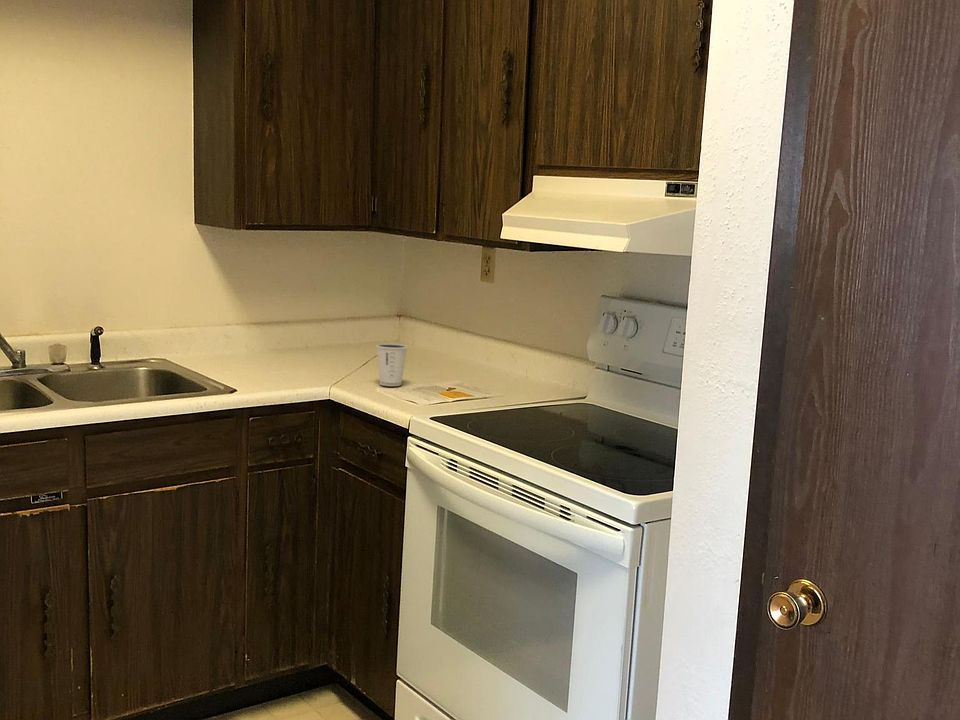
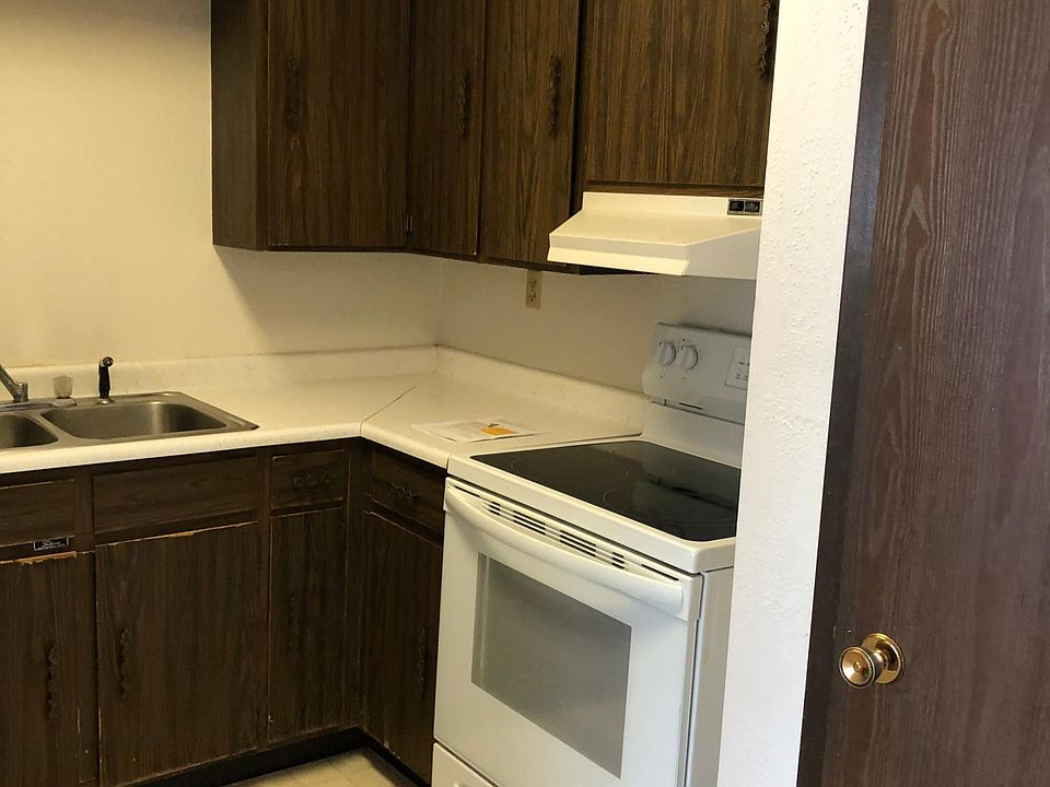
- dixie cup [375,342,408,387]
